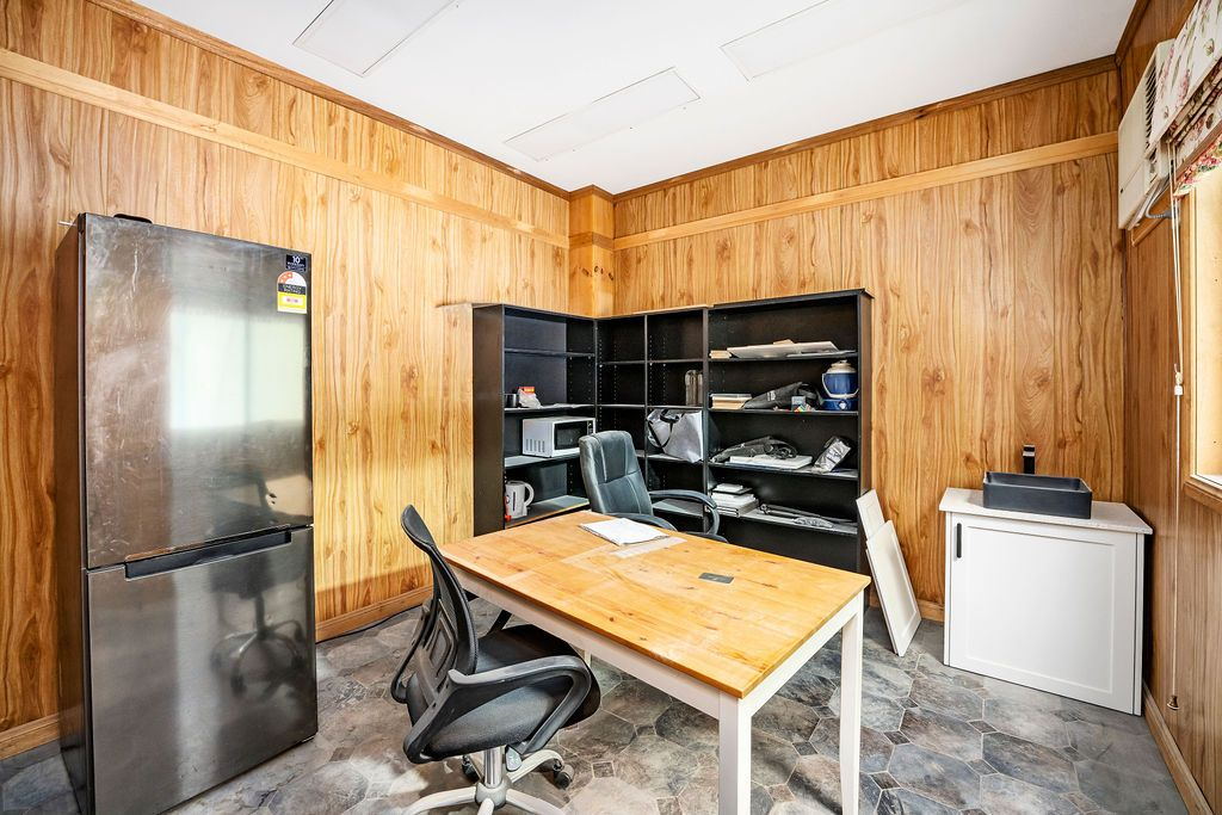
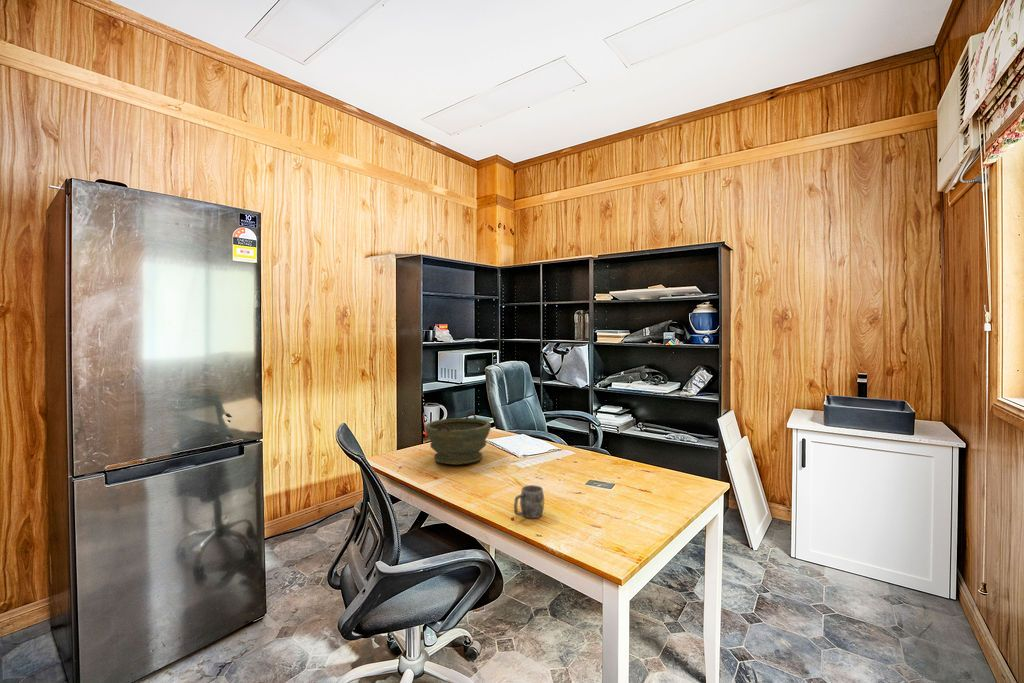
+ mug [513,484,546,519]
+ bowl [424,412,492,466]
